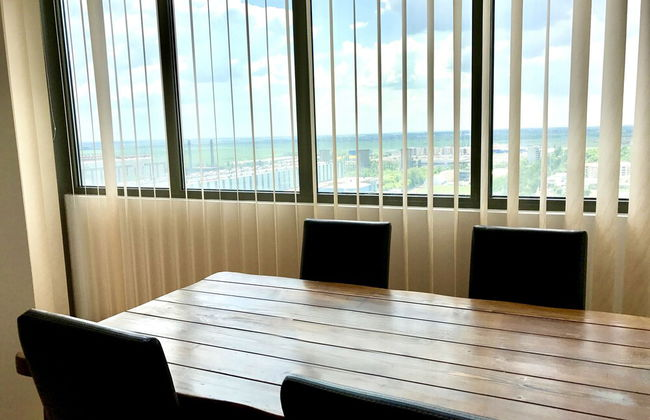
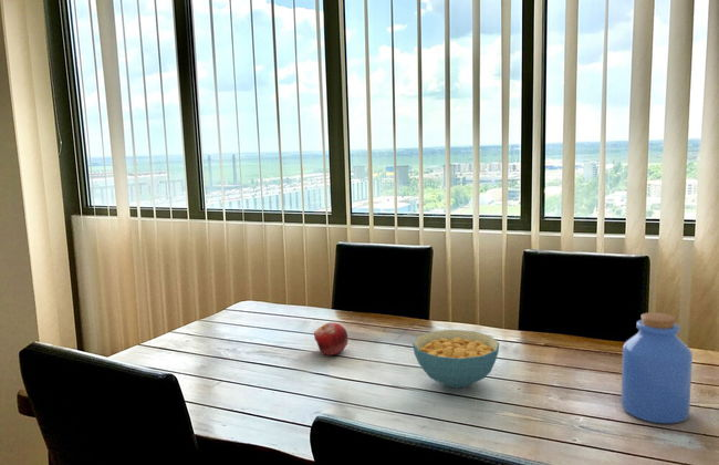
+ fruit [313,321,350,356]
+ cereal bowl [411,329,501,389]
+ jar [619,312,694,425]
